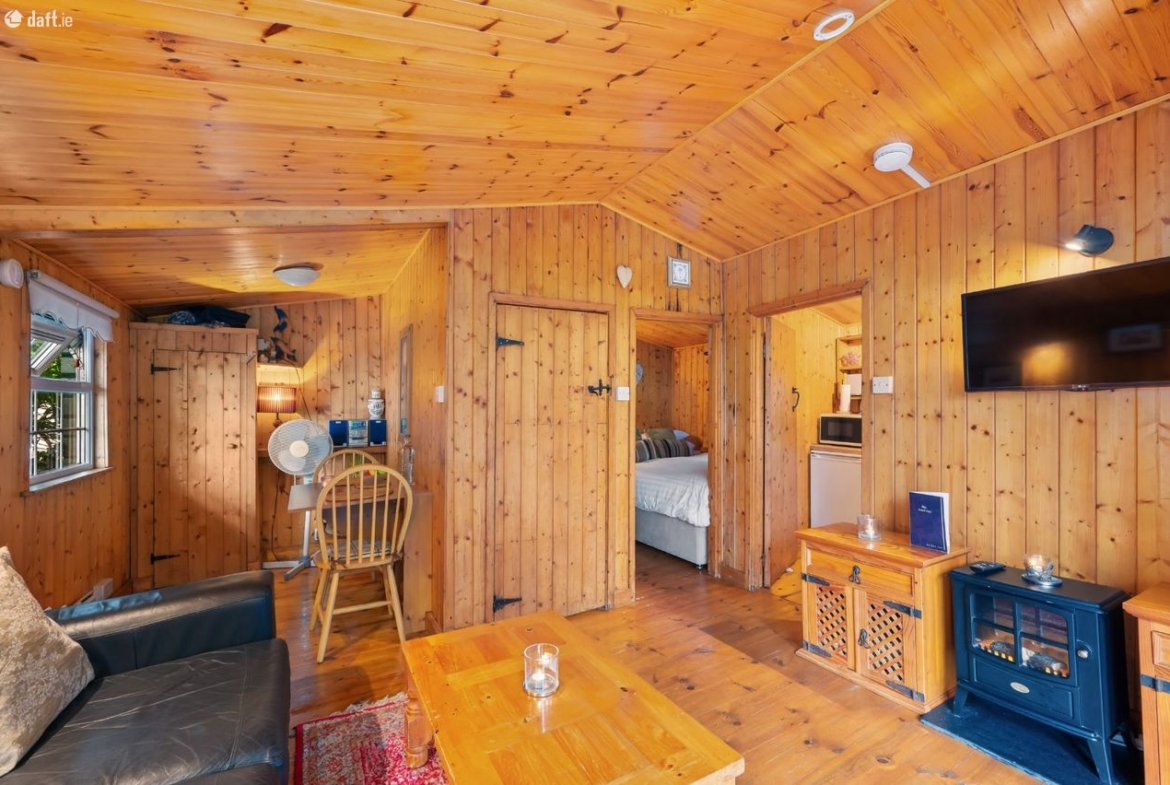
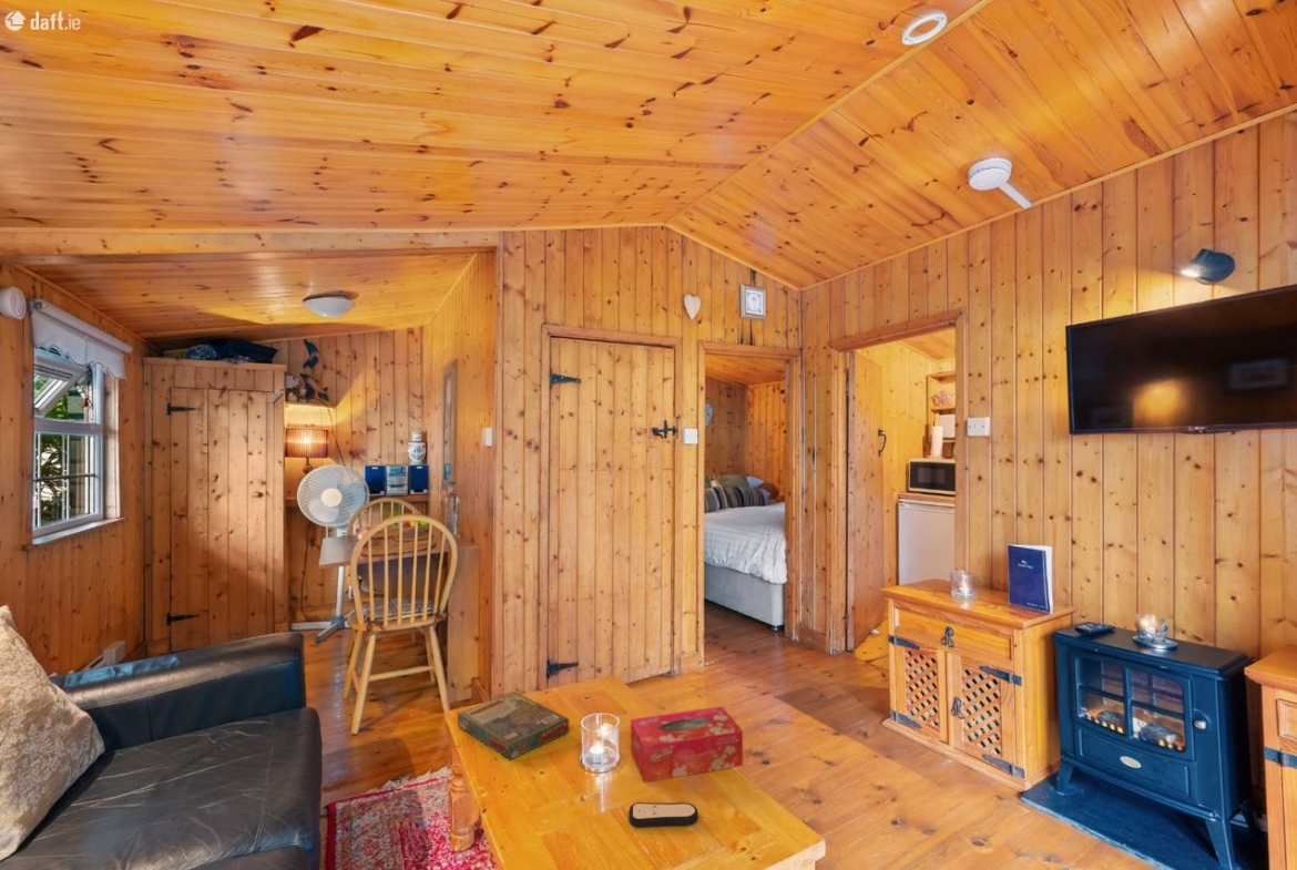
+ tissue box [630,706,744,784]
+ remote control [627,801,699,829]
+ board game [457,690,570,761]
